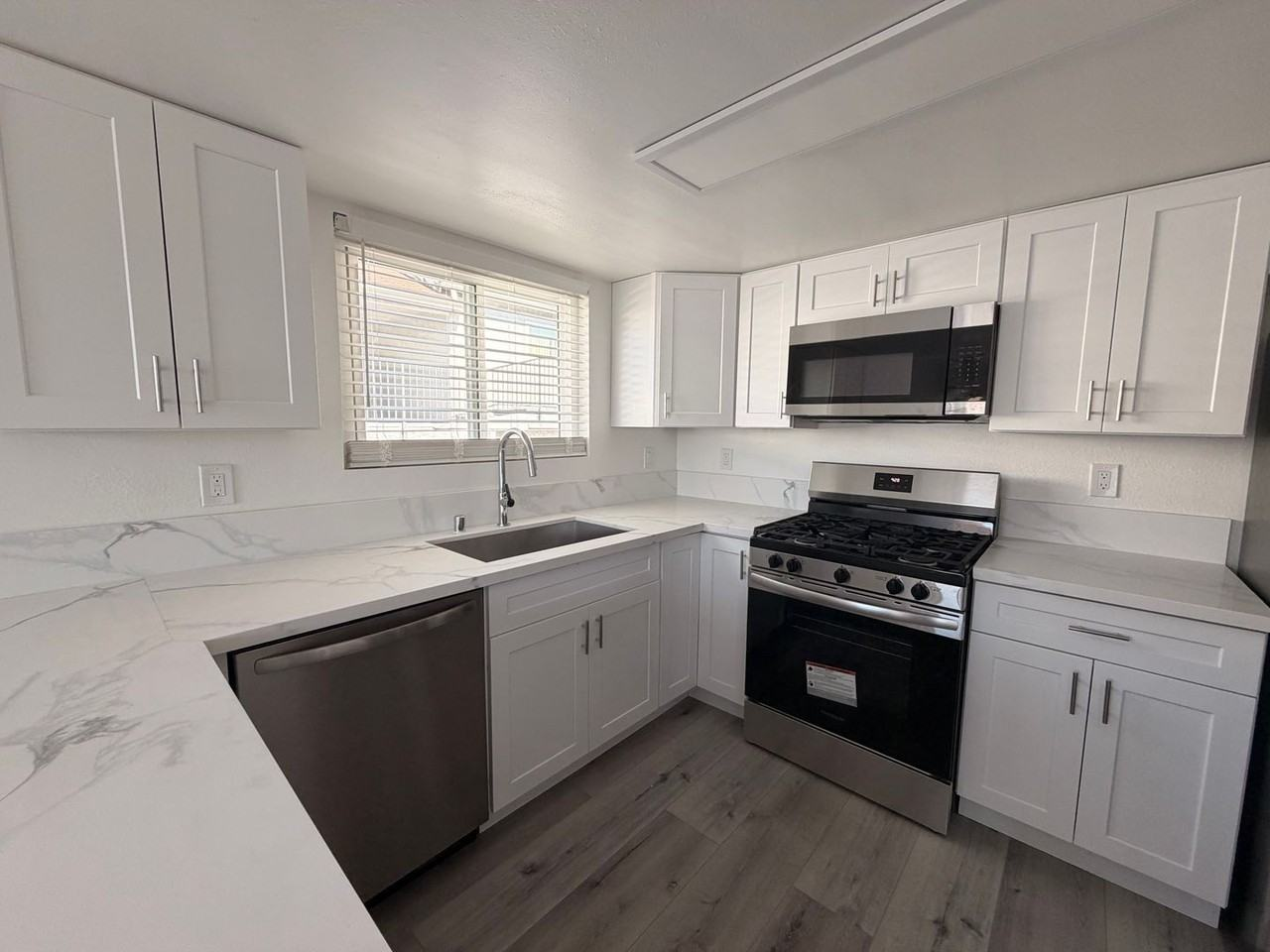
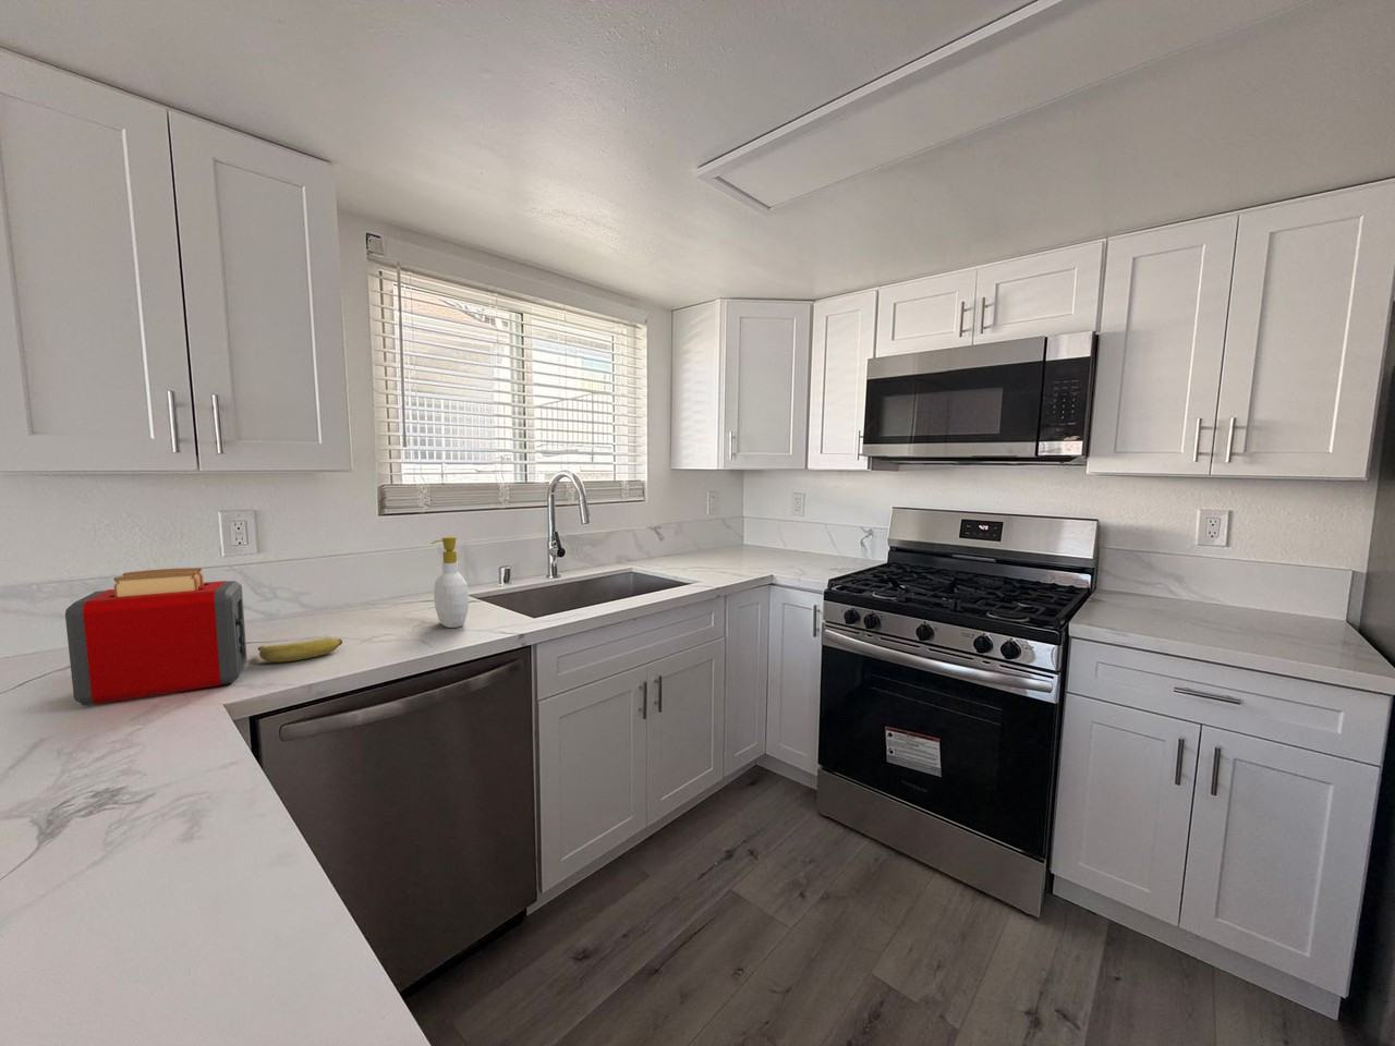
+ toaster [65,567,247,706]
+ banana [257,636,344,663]
+ soap bottle [431,535,470,628]
